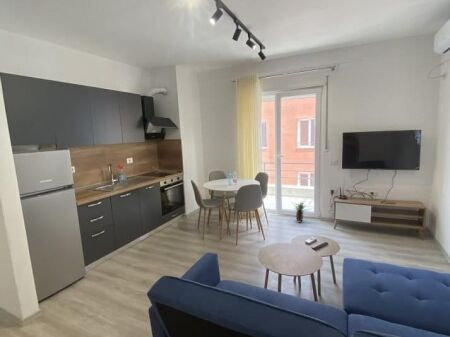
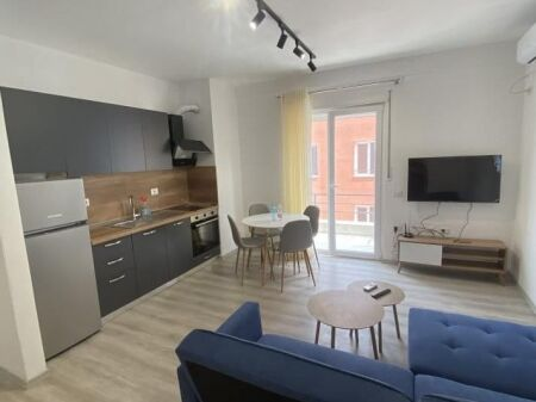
- potted plant [291,199,311,224]
